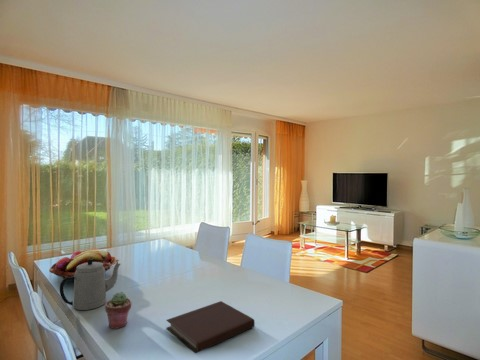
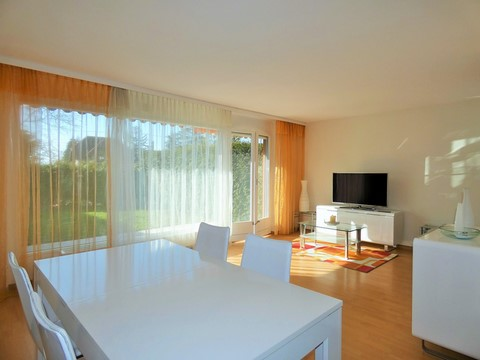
- fruit basket [48,248,120,279]
- potted succulent [104,291,132,330]
- notebook [166,300,256,354]
- teapot [59,259,121,311]
